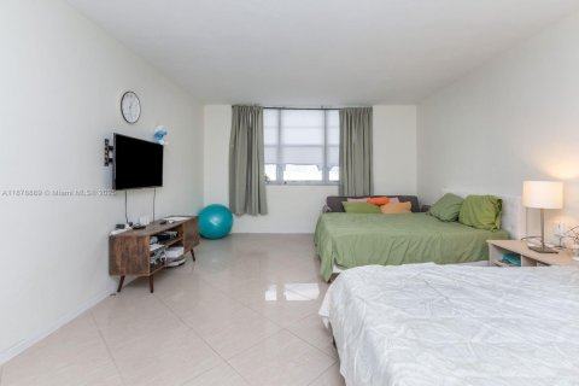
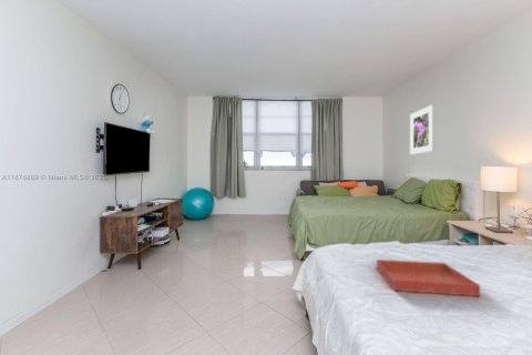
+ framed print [409,103,434,155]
+ tray [375,258,481,297]
